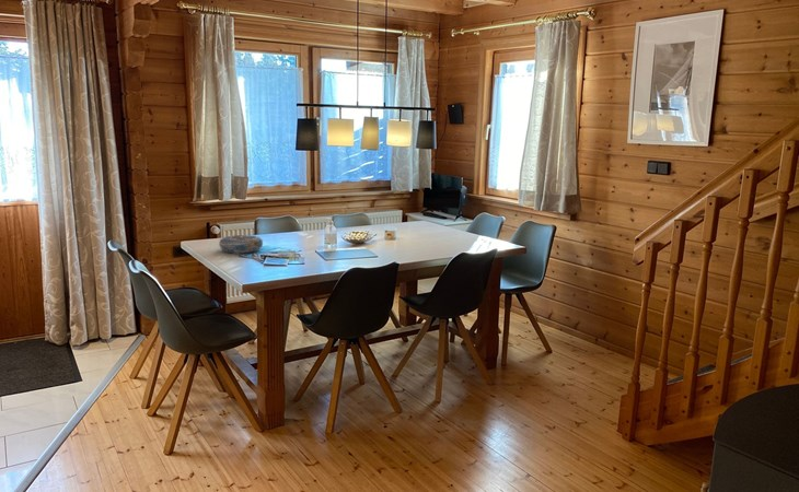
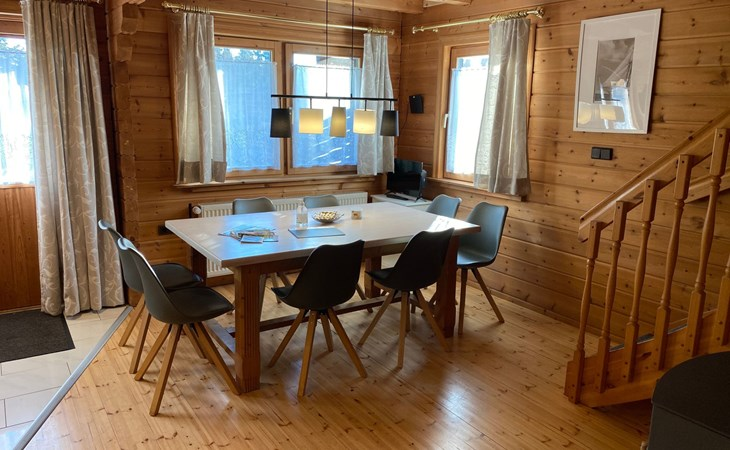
- decorative bowl [218,234,265,254]
